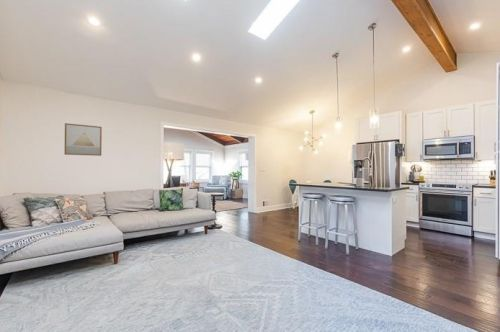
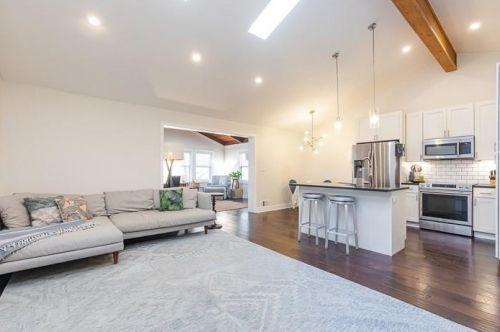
- wall art [63,122,103,157]
